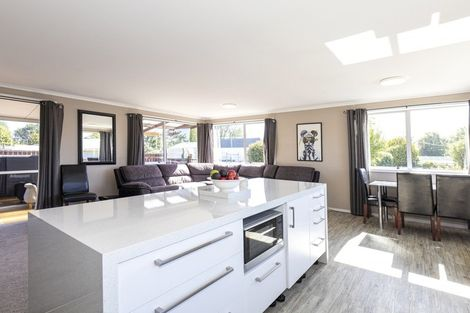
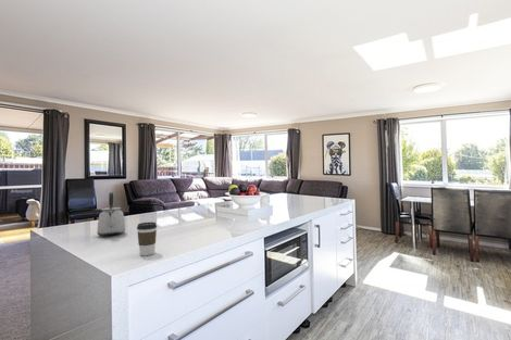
+ coffee cup [136,222,158,256]
+ kettle [96,191,126,238]
